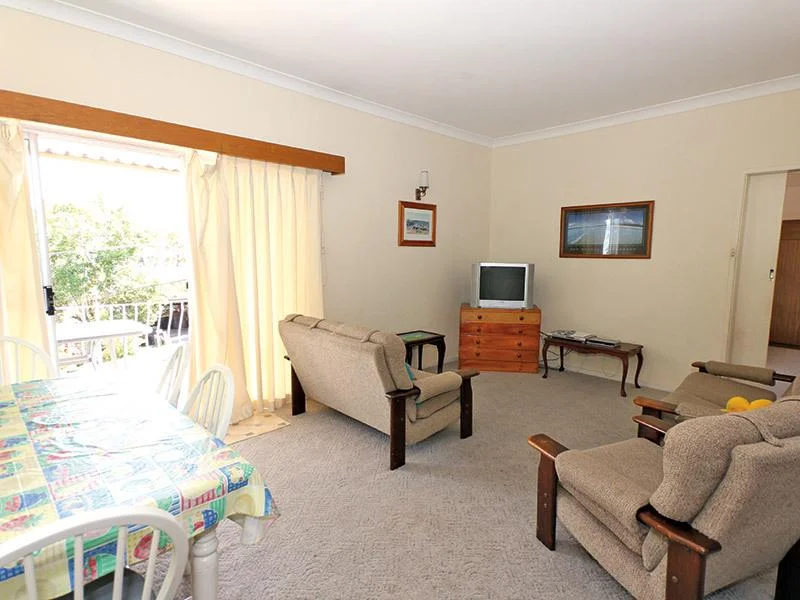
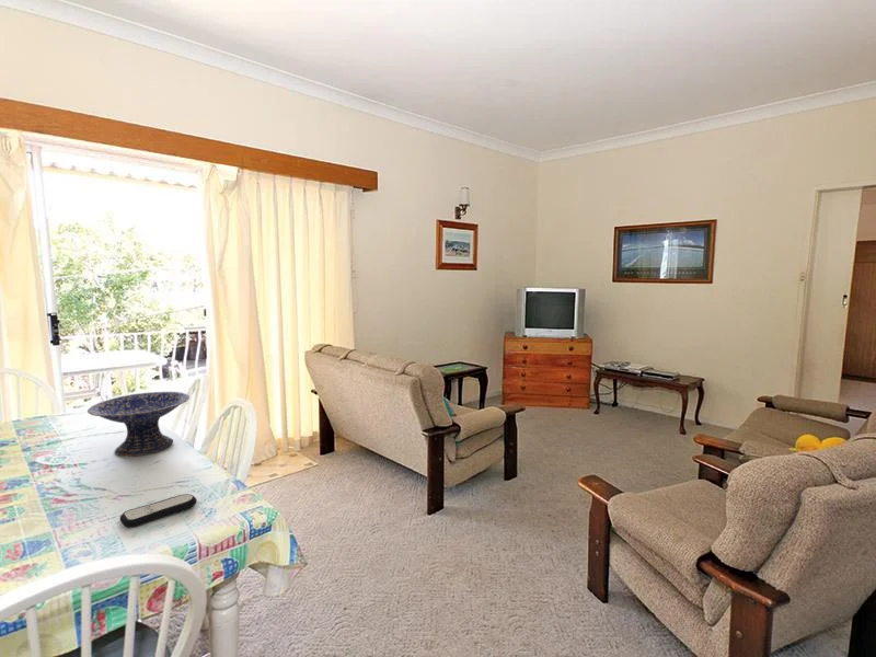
+ decorative bowl [87,391,191,457]
+ remote control [119,493,198,529]
